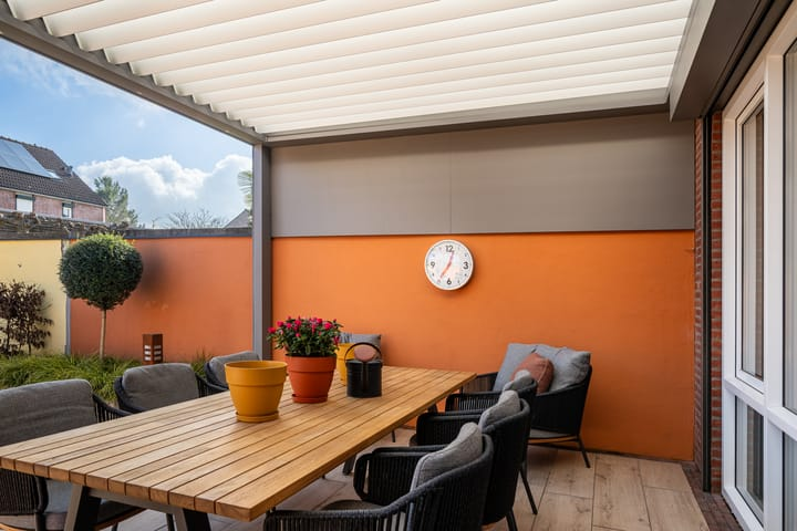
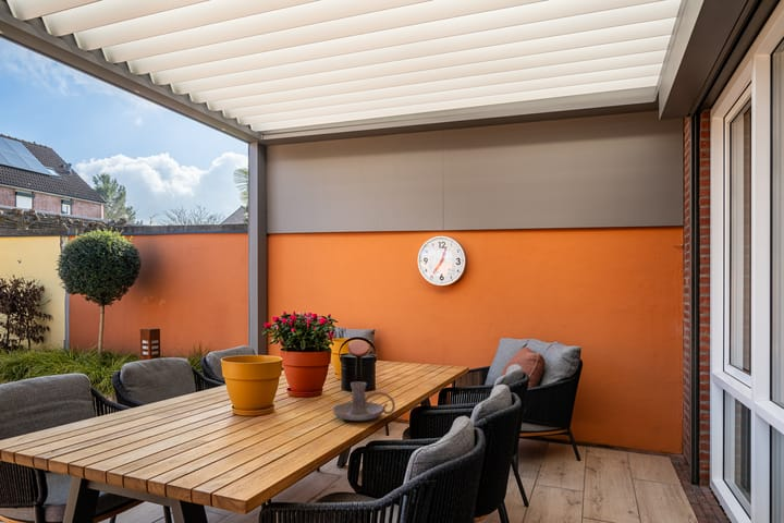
+ candle holder [332,380,396,422]
